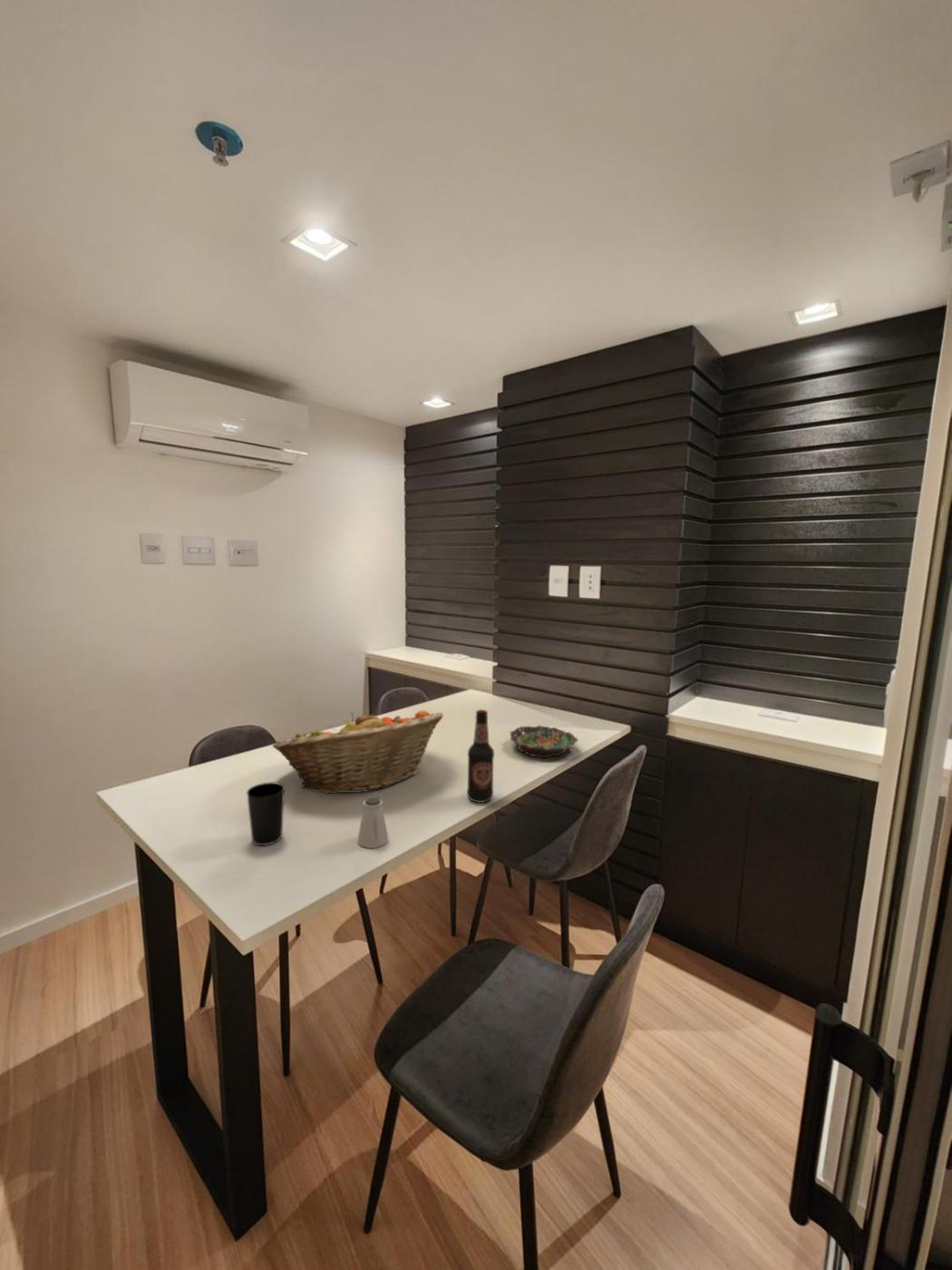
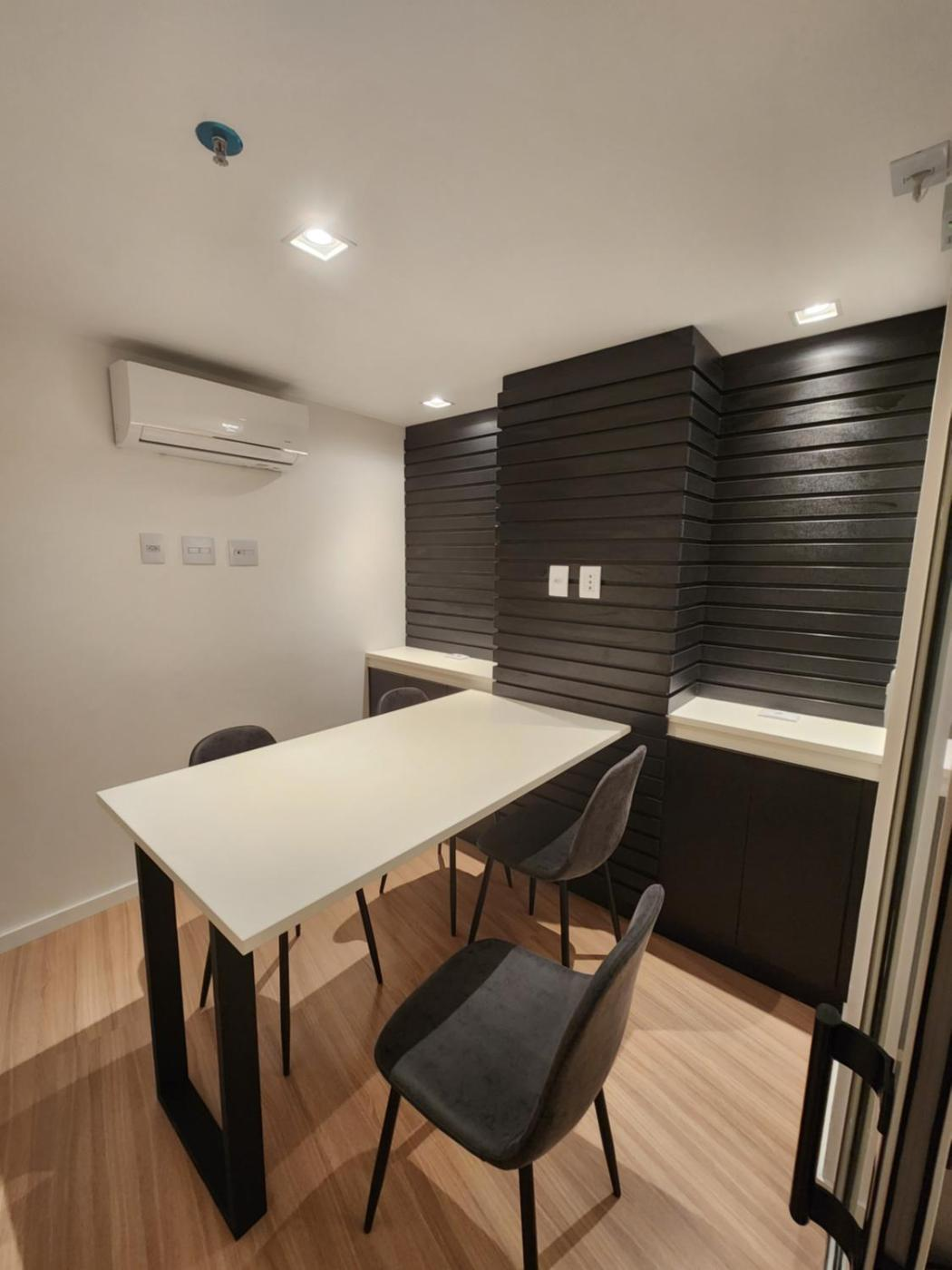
- cup [246,781,286,846]
- bowl [509,725,578,758]
- fruit basket [271,709,444,794]
- bottle [466,708,495,804]
- saltshaker [356,795,390,849]
